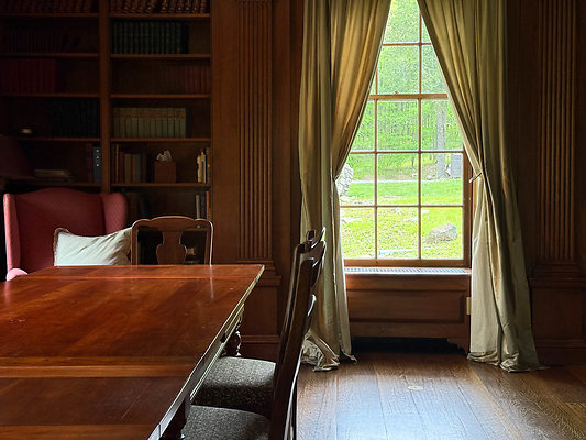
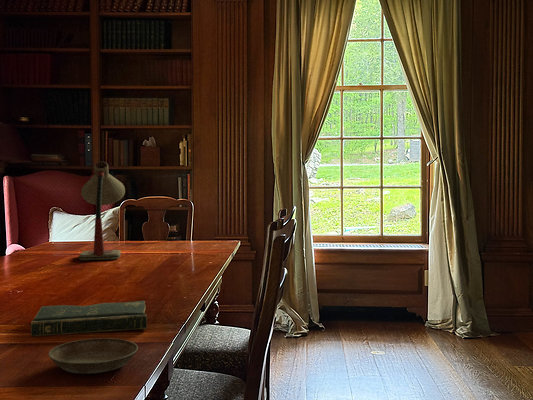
+ desk lamp [78,161,126,261]
+ saucer [48,337,139,375]
+ bible [30,300,148,337]
